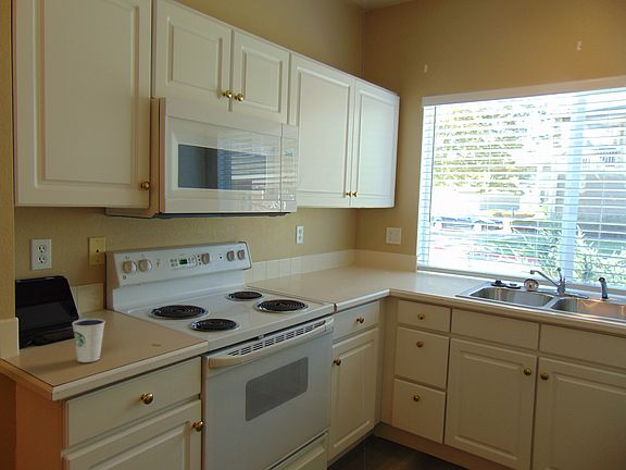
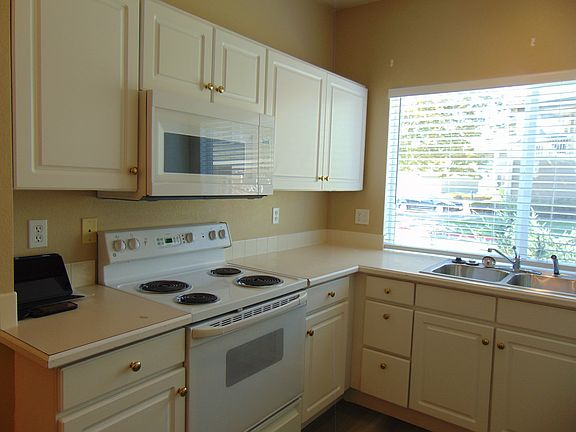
- dixie cup [71,318,107,363]
